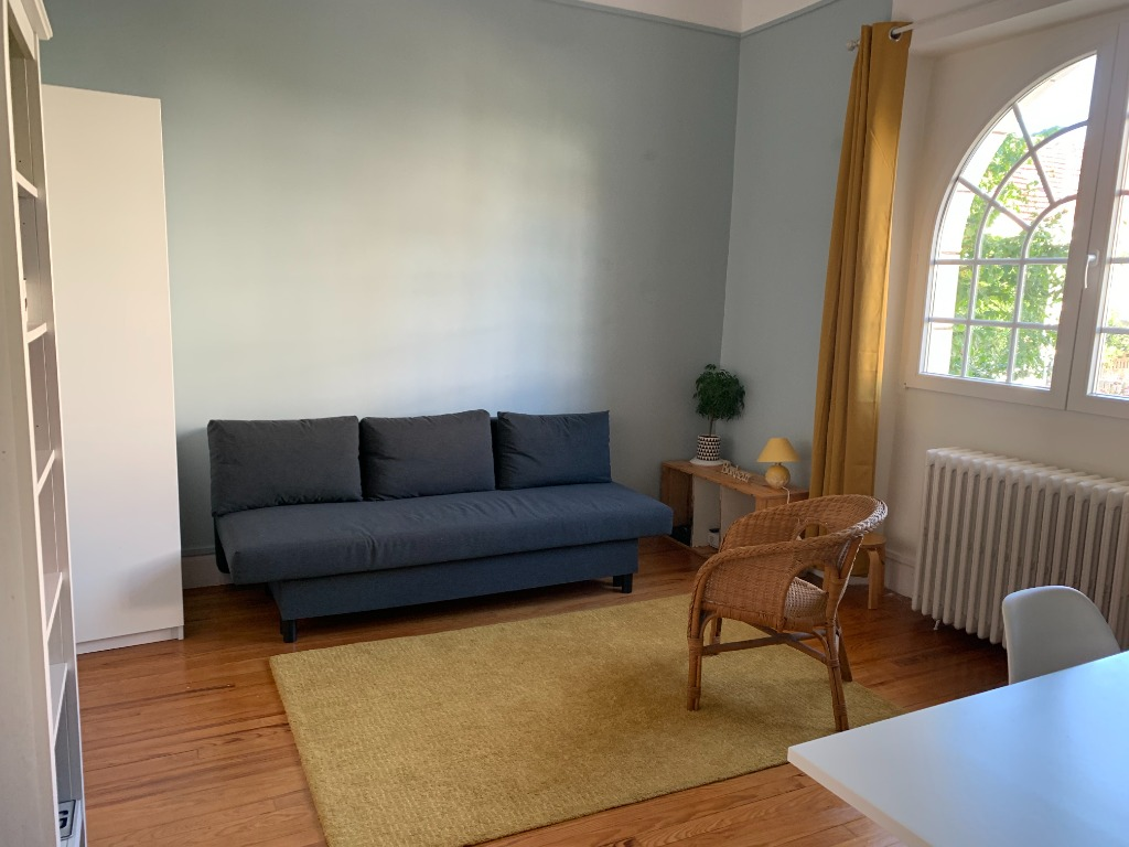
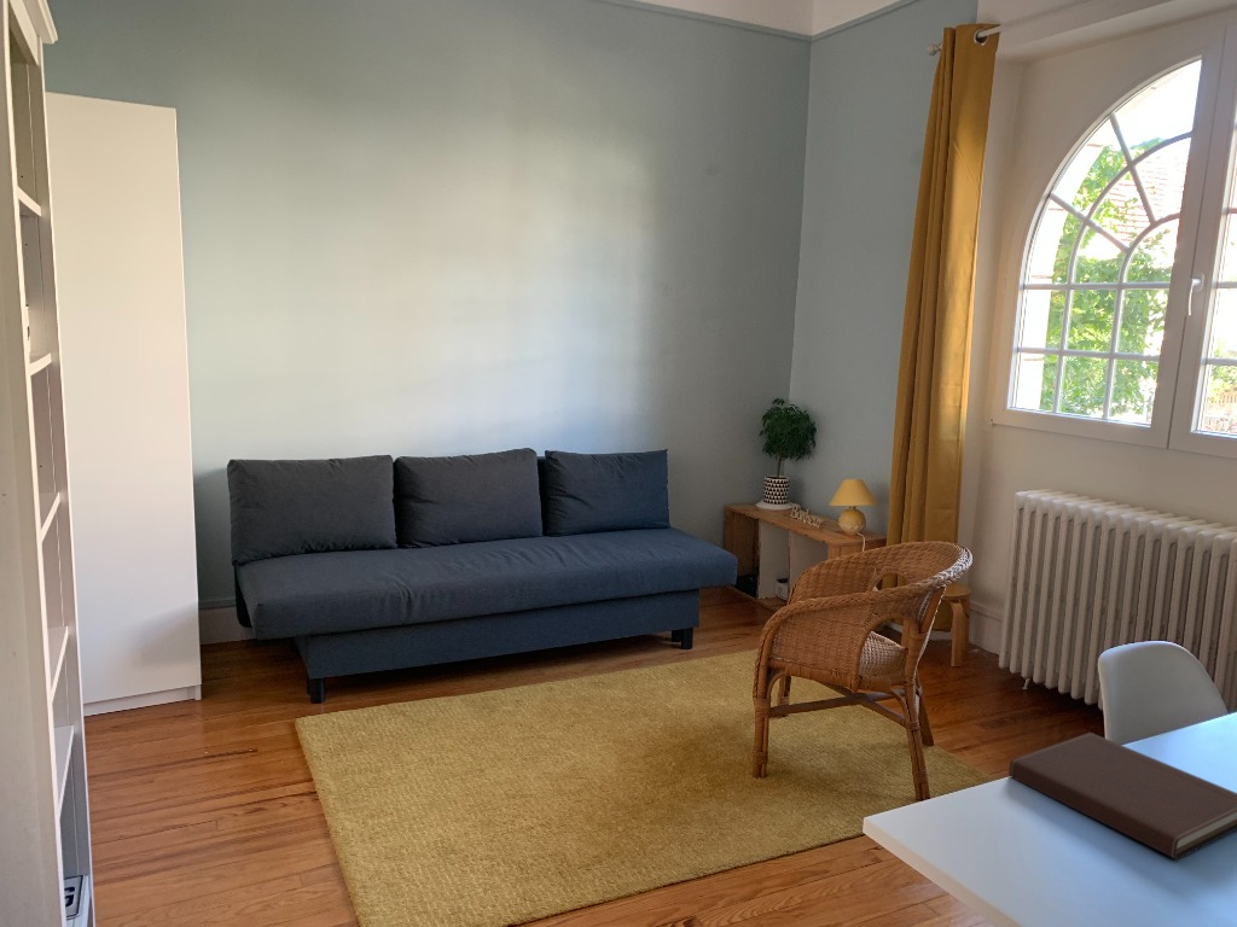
+ notebook [1007,731,1237,861]
